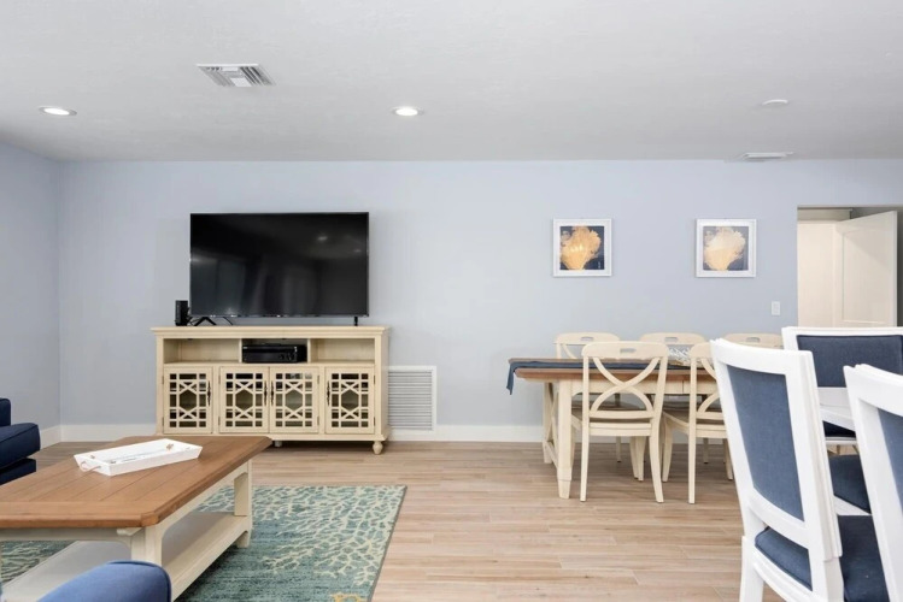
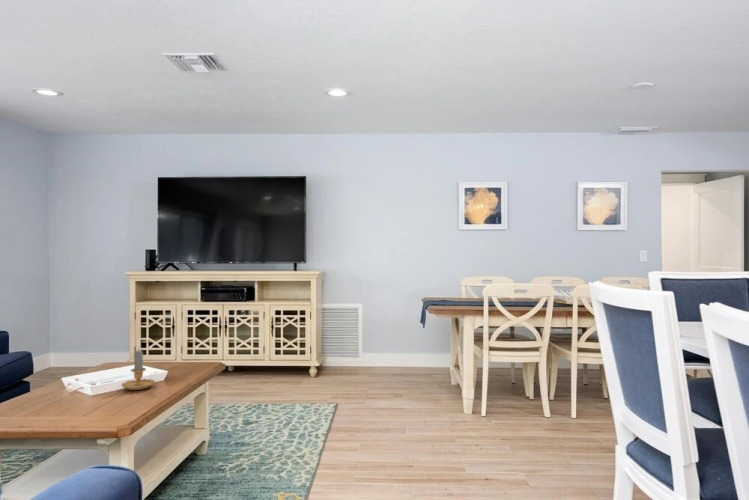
+ candle [120,348,156,391]
